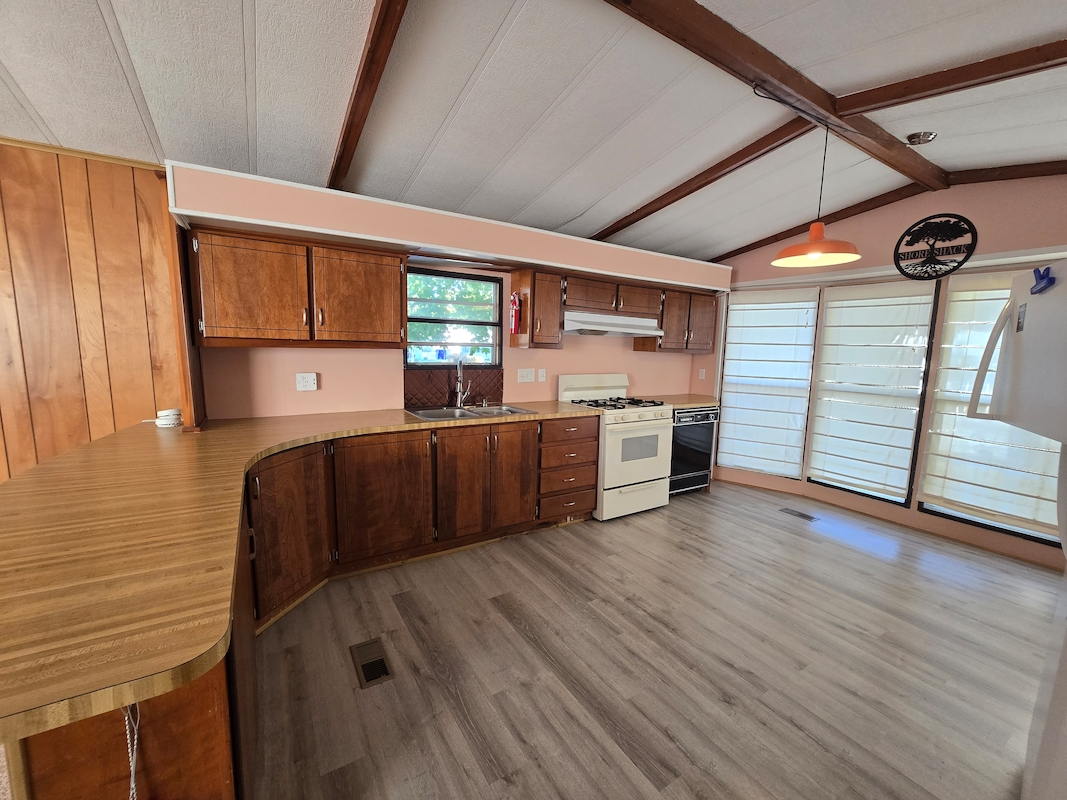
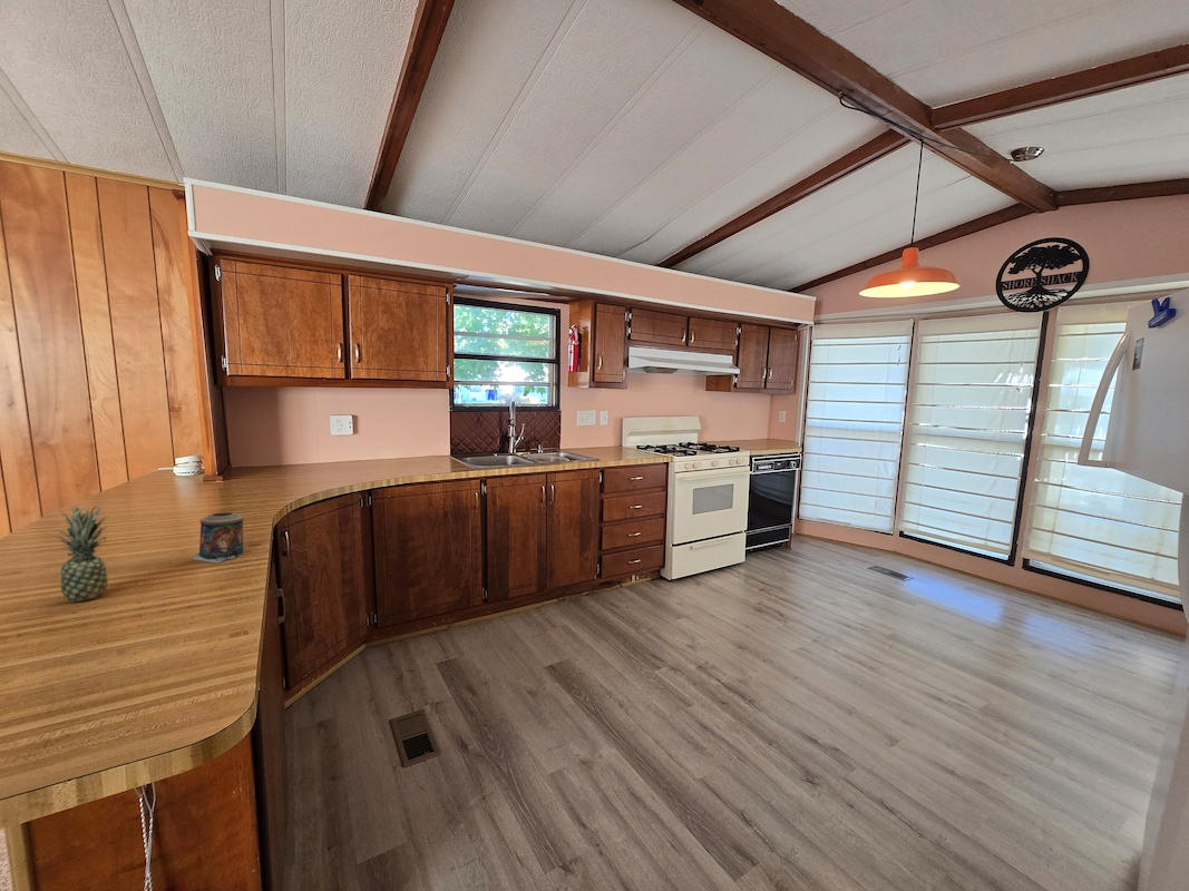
+ fruit [55,505,109,604]
+ candle [193,511,244,564]
